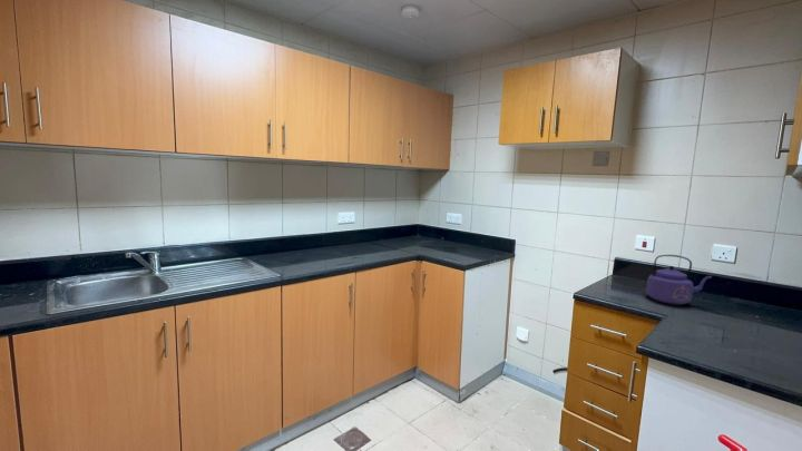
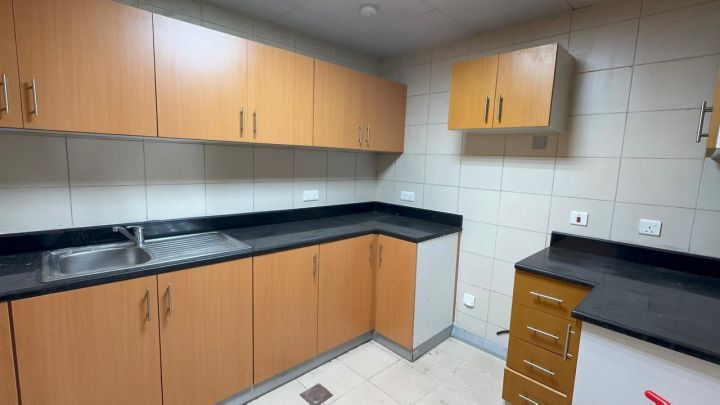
- kettle [645,254,713,306]
